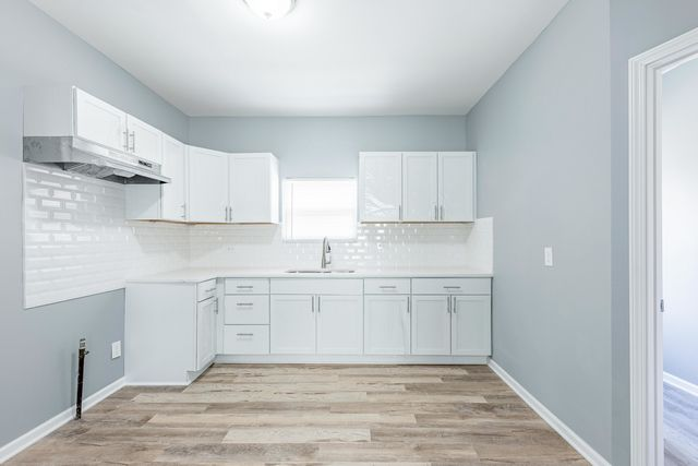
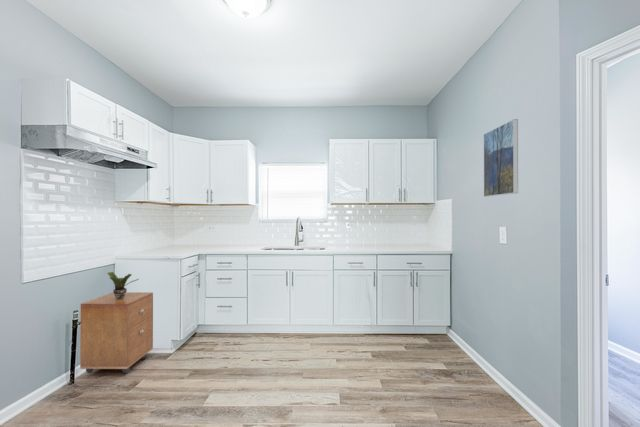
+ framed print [483,118,519,198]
+ cabinet [79,291,154,374]
+ potted plant [106,271,140,300]
